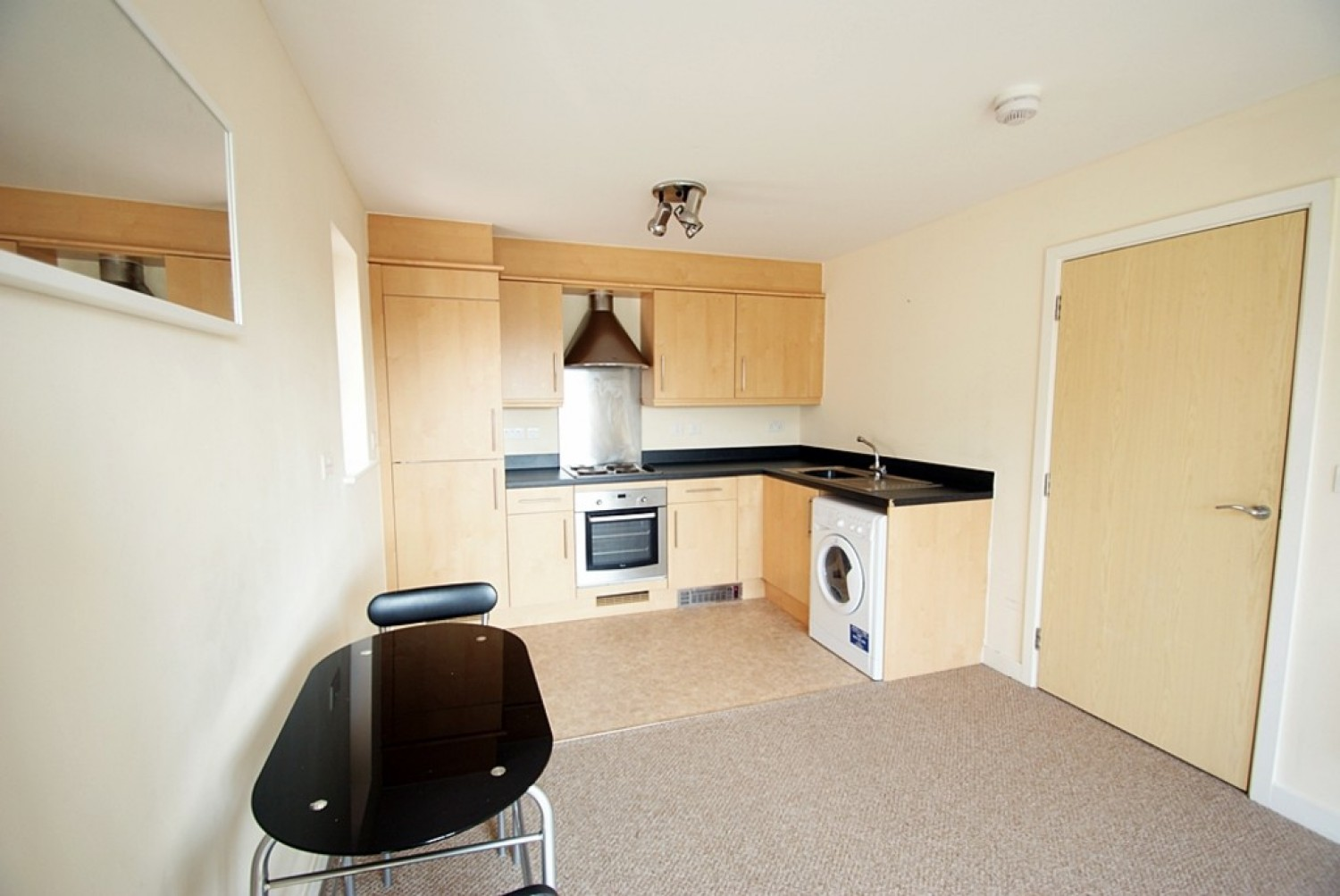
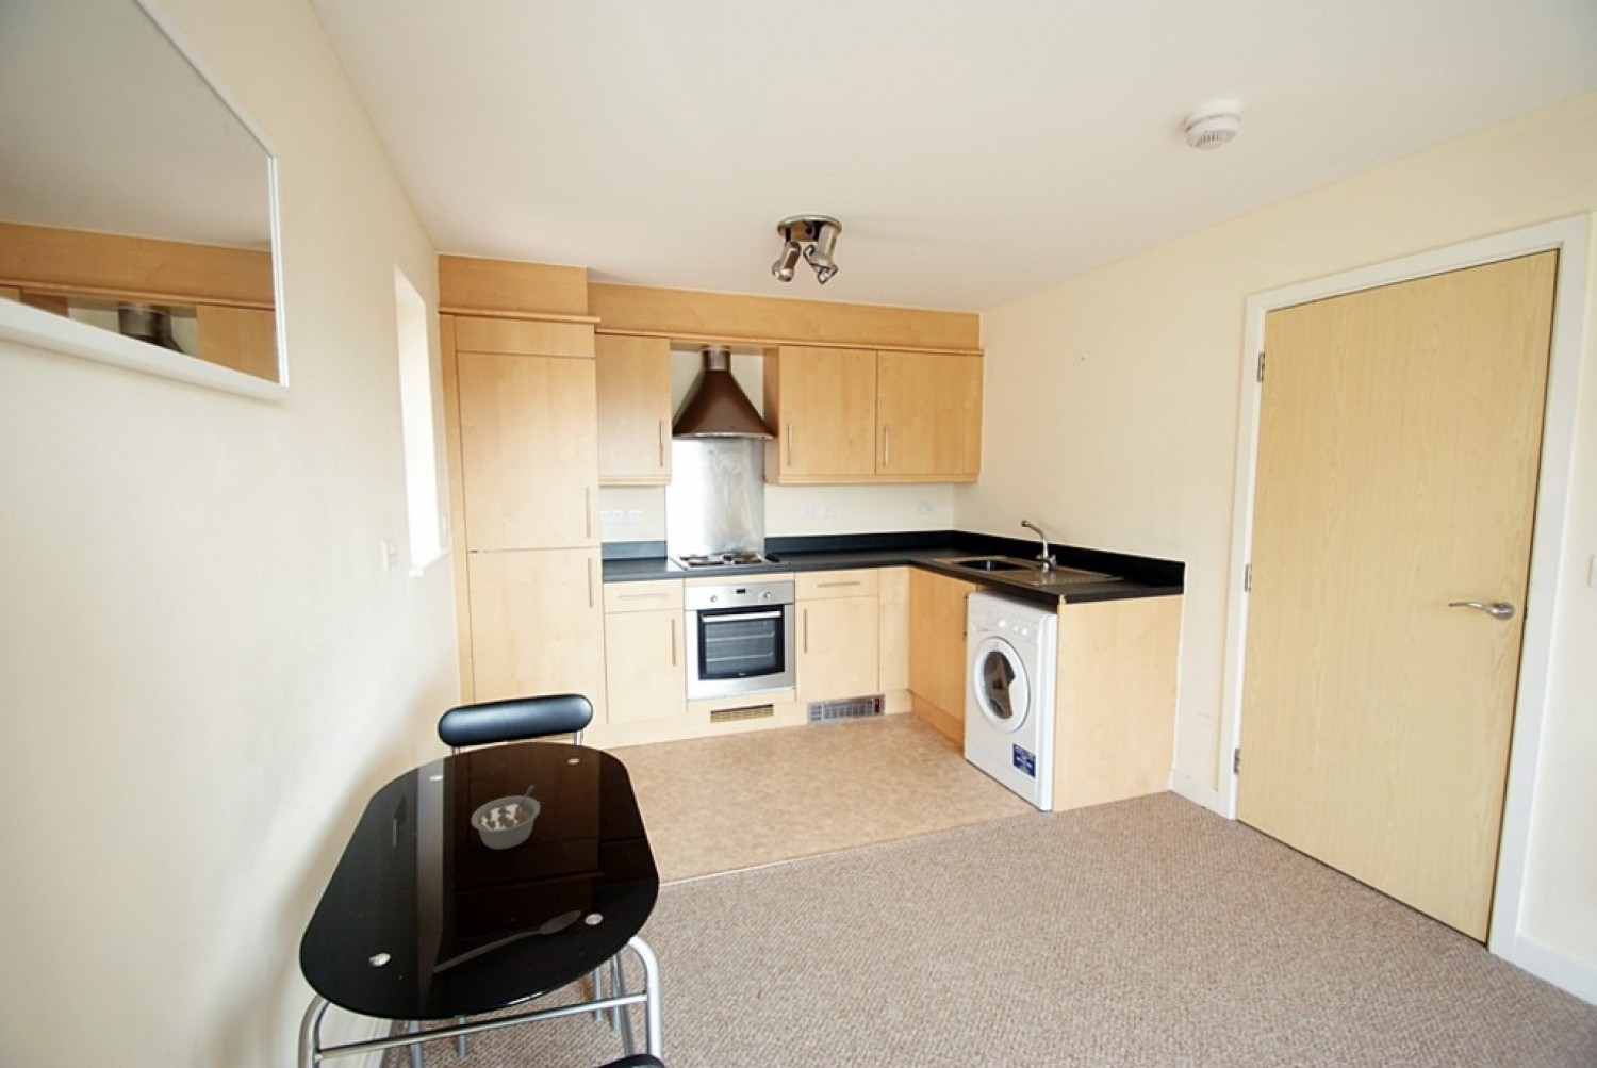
+ spoon [433,909,583,974]
+ legume [470,783,542,851]
